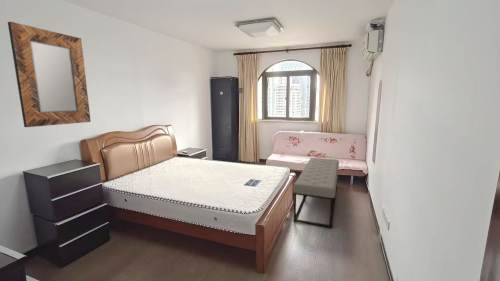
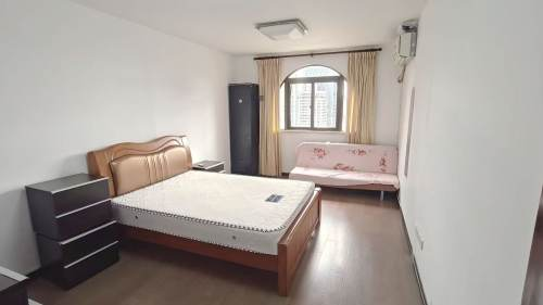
- bench [292,157,340,229]
- home mirror [7,21,91,128]
